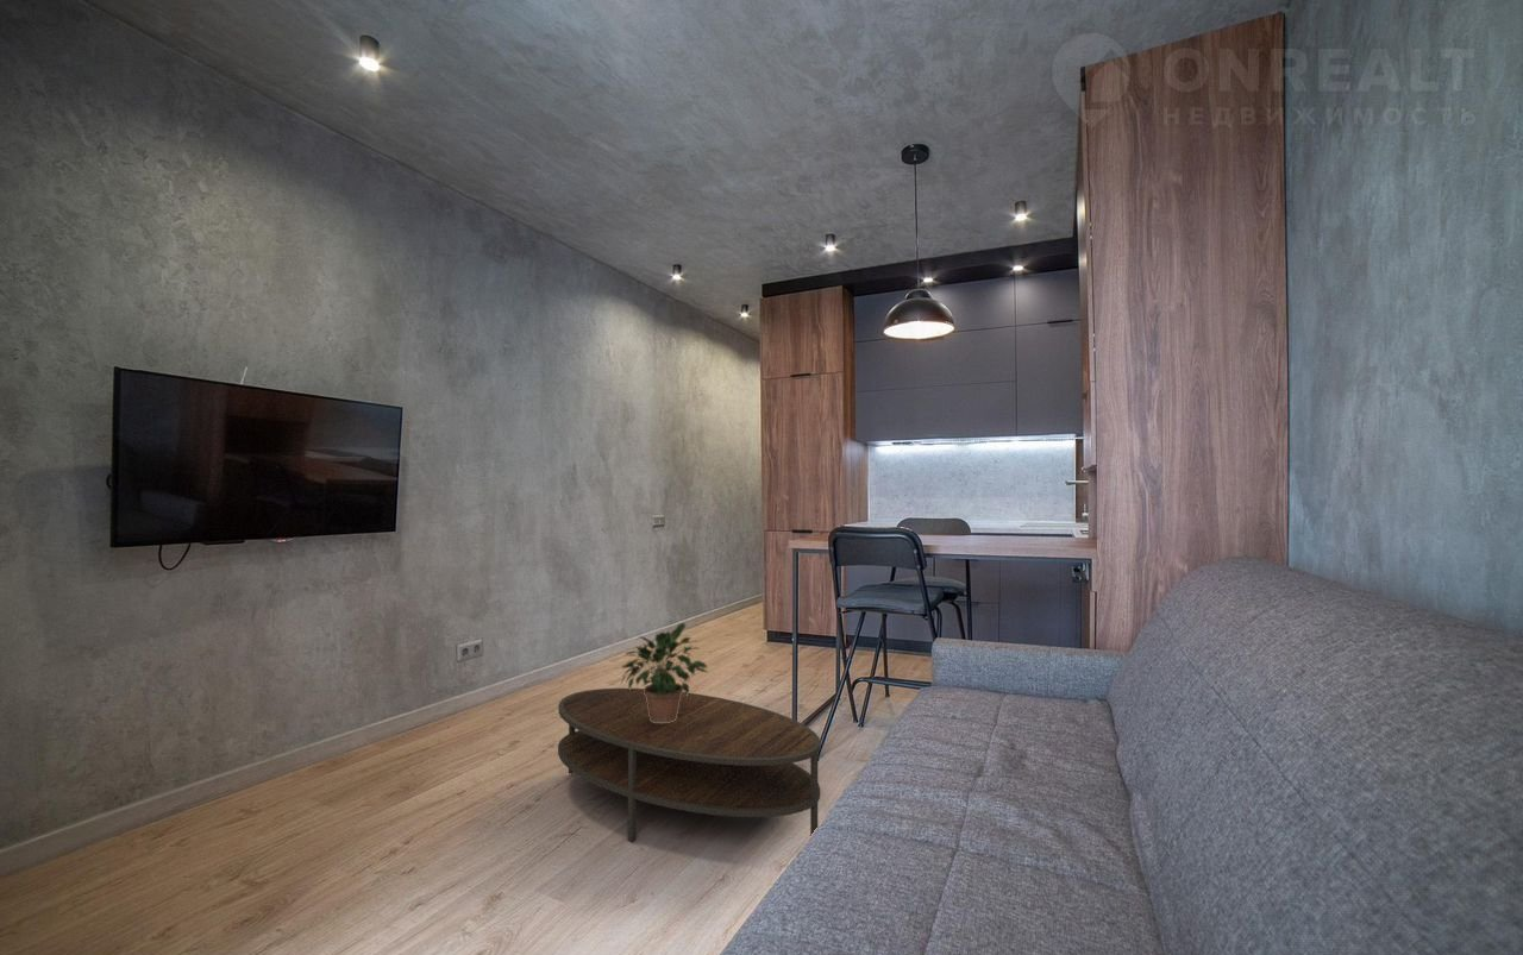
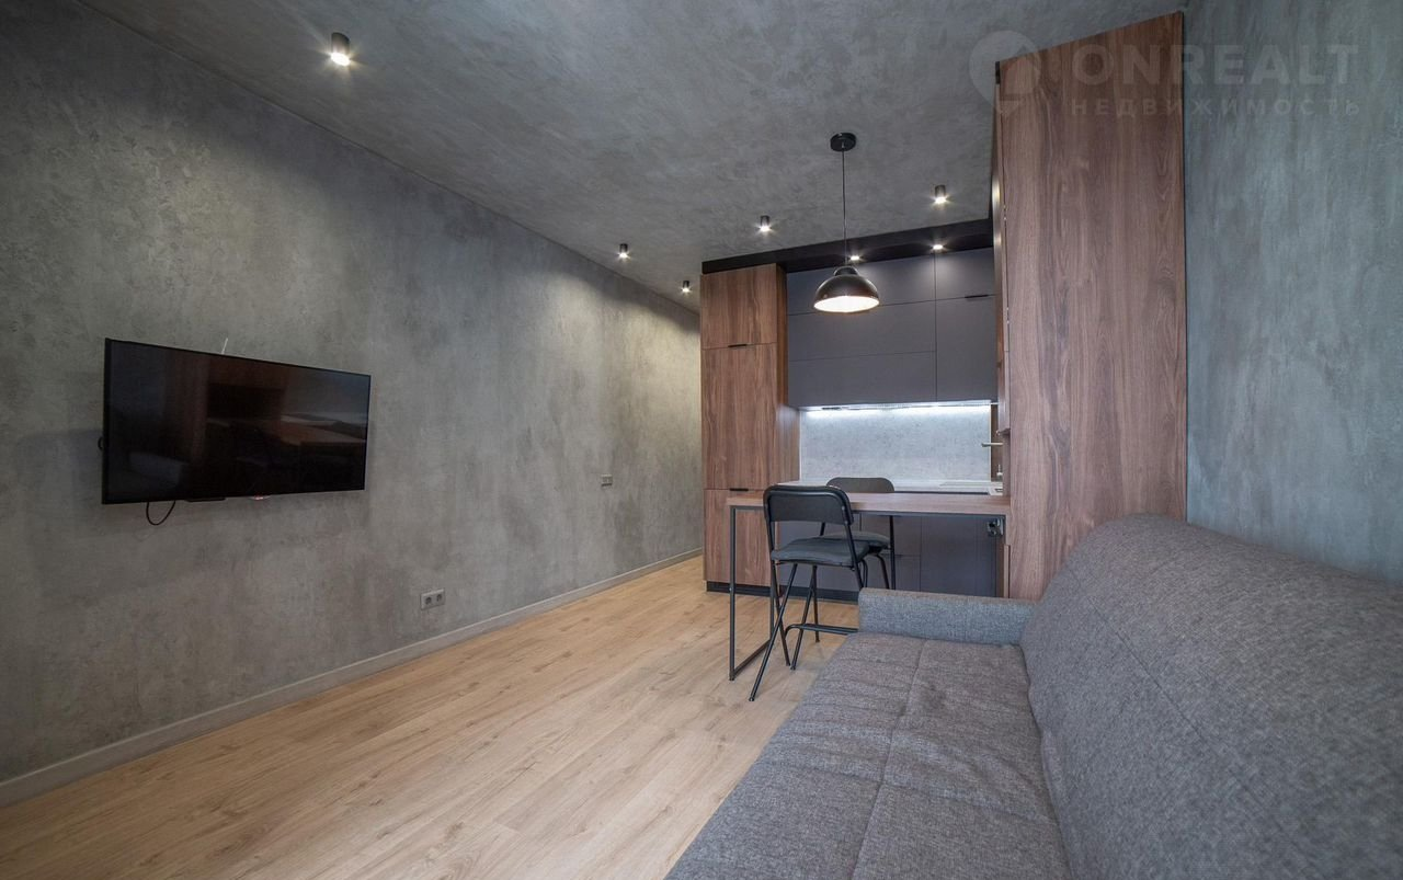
- potted plant [616,622,709,723]
- coffee table [557,687,821,842]
